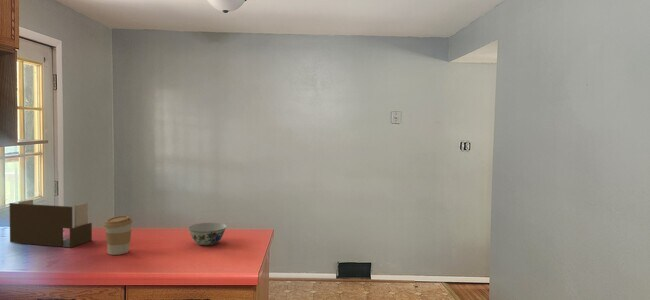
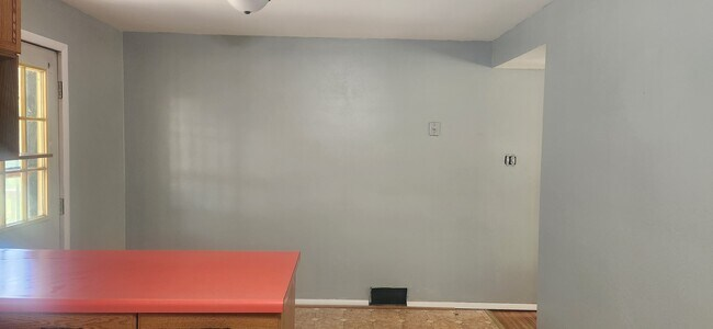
- chinaware [187,222,228,246]
- coffee cup [103,215,133,256]
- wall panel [8,199,93,248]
